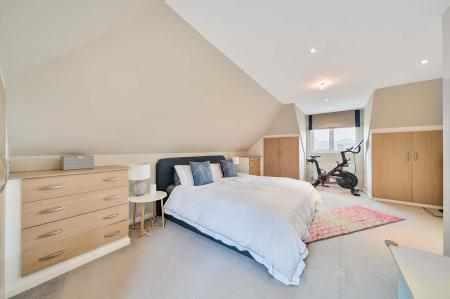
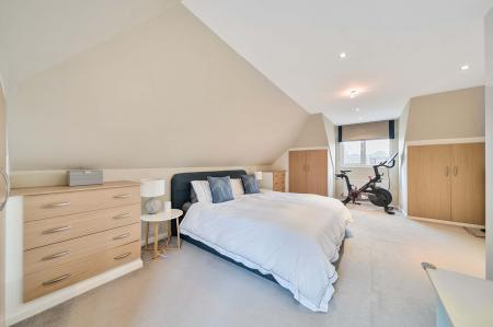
- rug [303,205,406,244]
